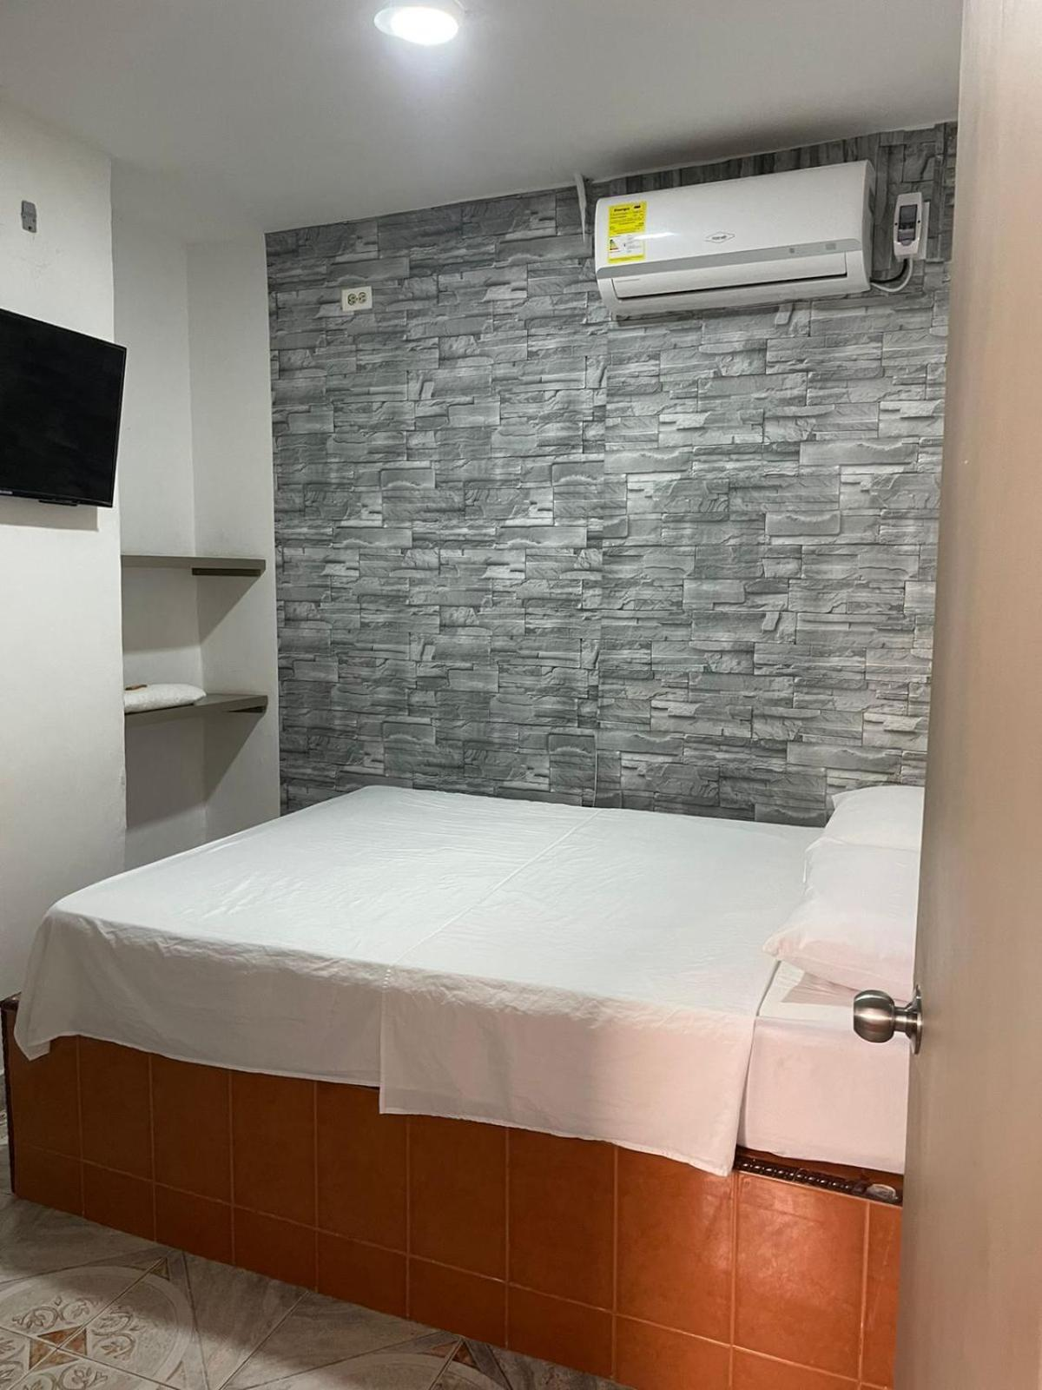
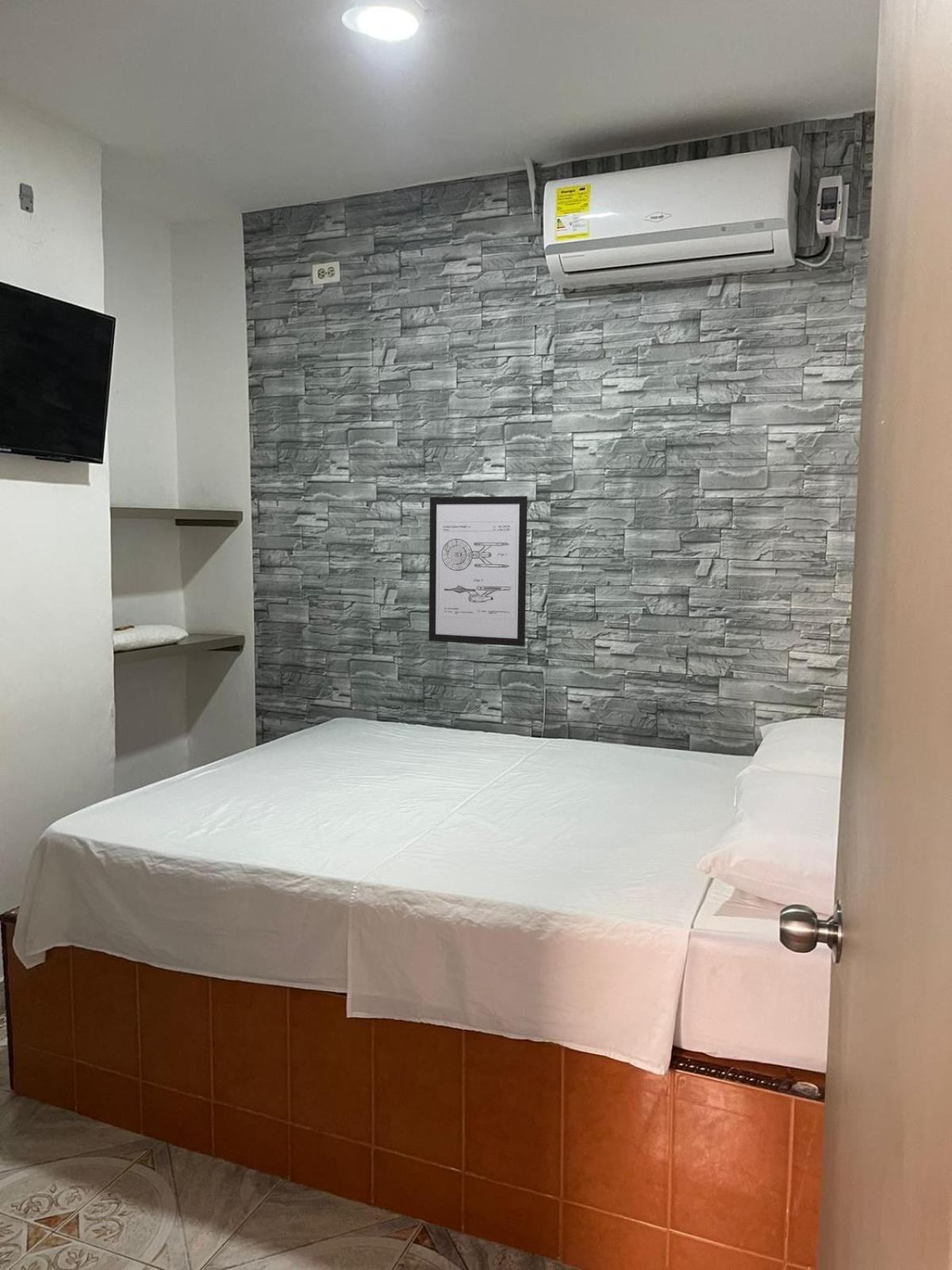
+ wall art [428,495,528,647]
